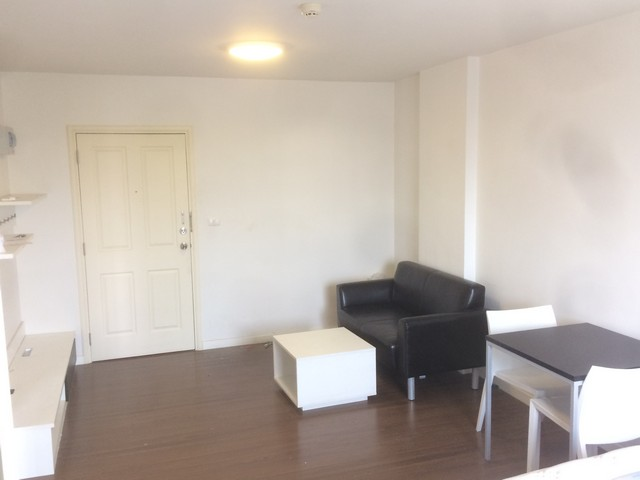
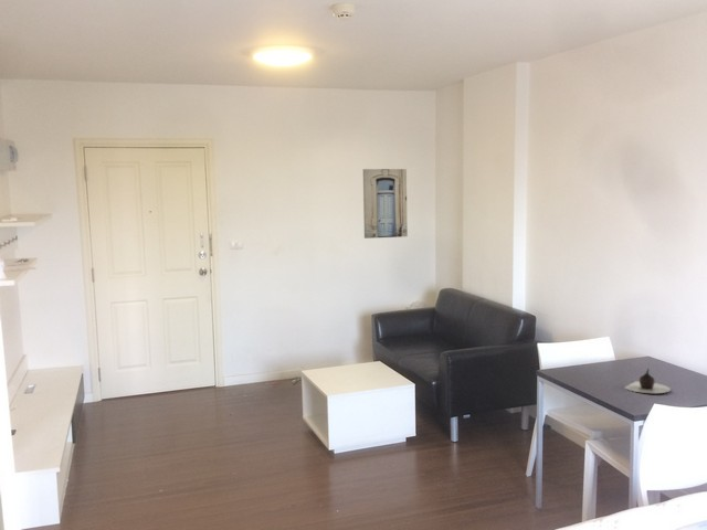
+ teapot [623,368,672,394]
+ wall art [362,168,409,240]
